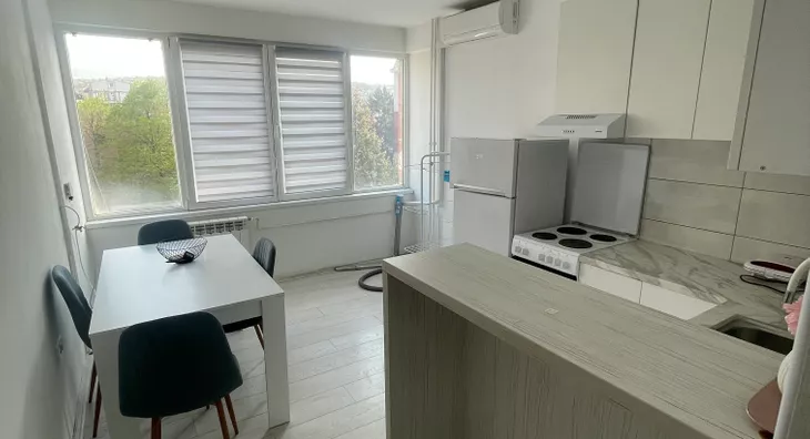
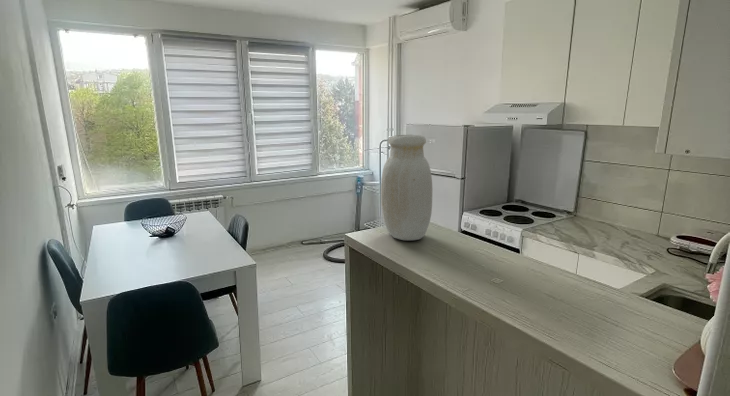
+ jar [380,134,433,241]
